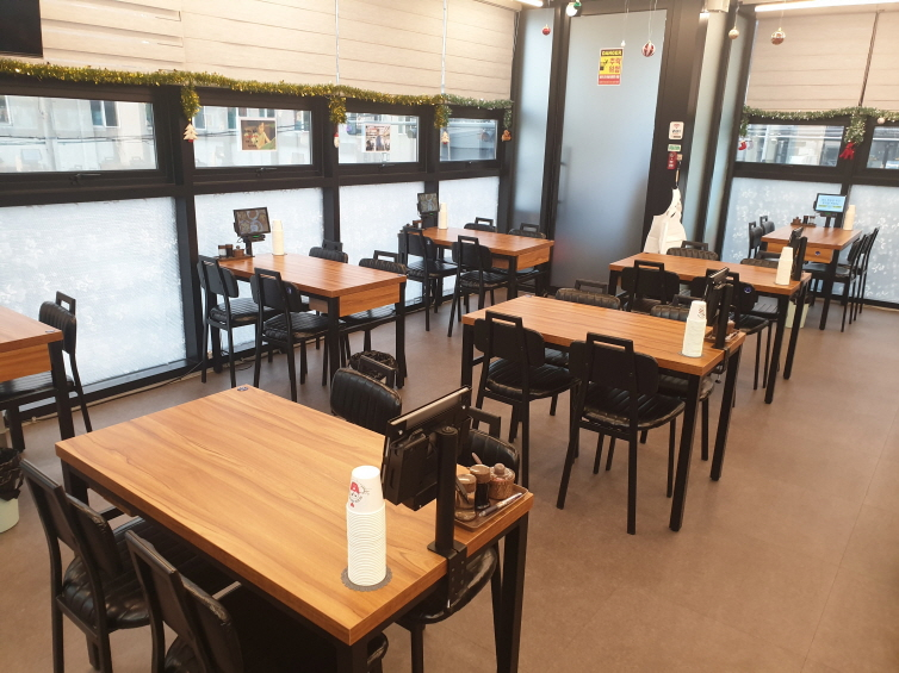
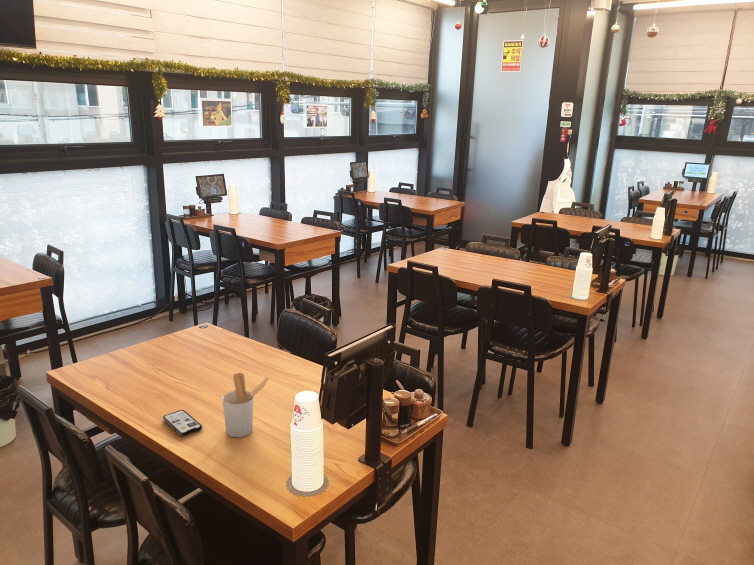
+ utensil holder [221,372,269,438]
+ phone case [162,409,203,437]
